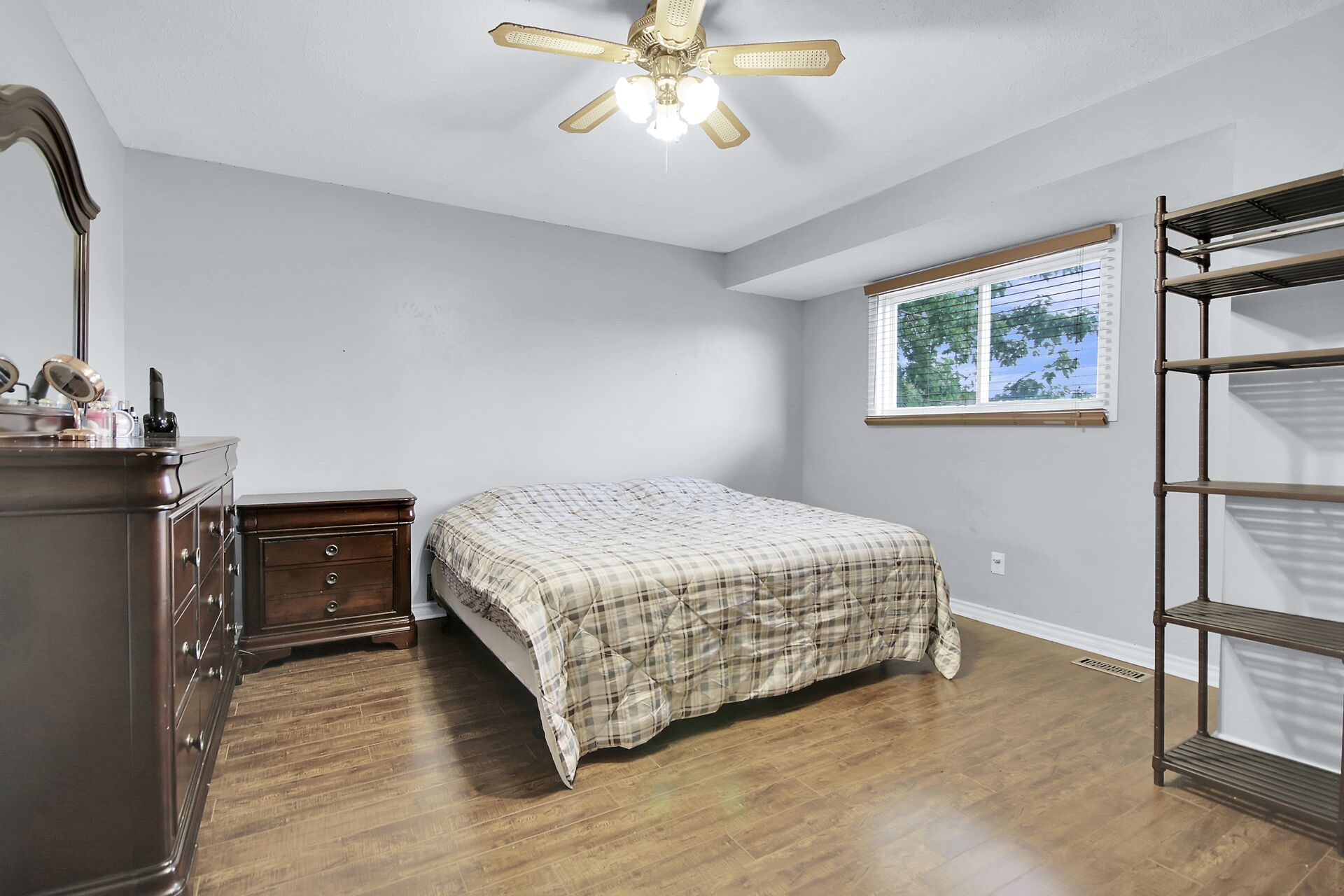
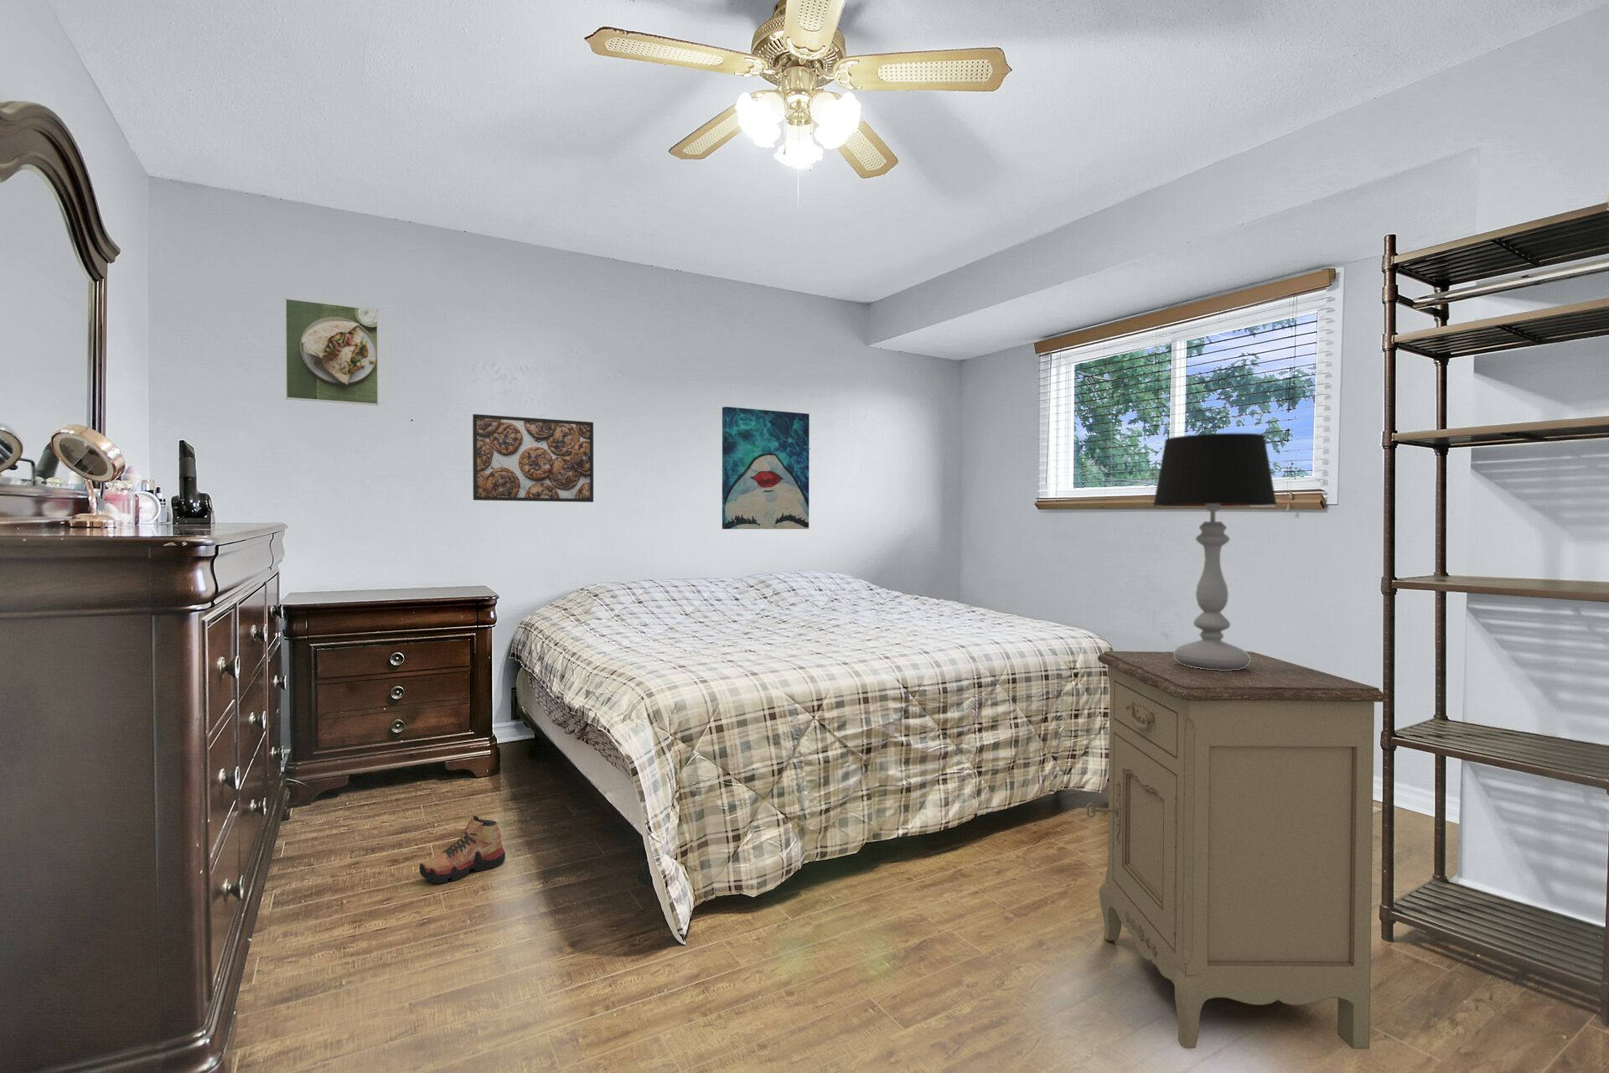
+ nightstand [1086,650,1385,1049]
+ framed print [472,413,594,503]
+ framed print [284,297,380,406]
+ wall art [722,406,810,529]
+ table lamp [1153,432,1279,671]
+ shoe [418,816,506,884]
